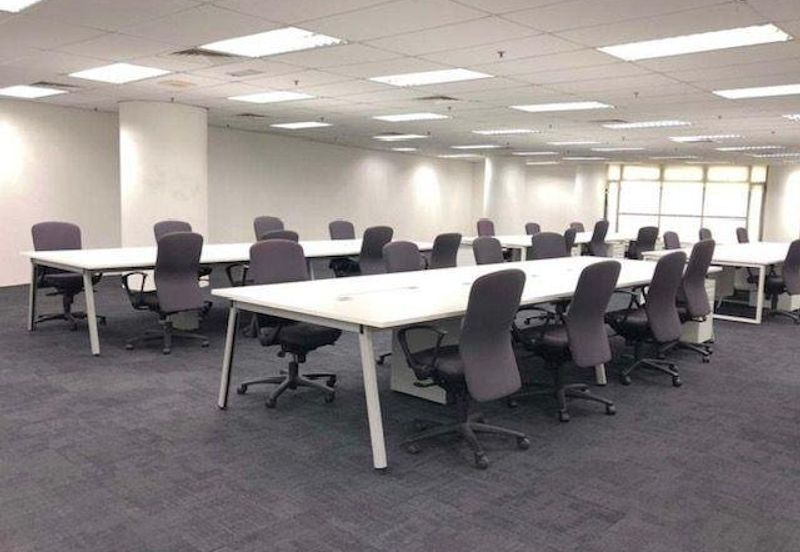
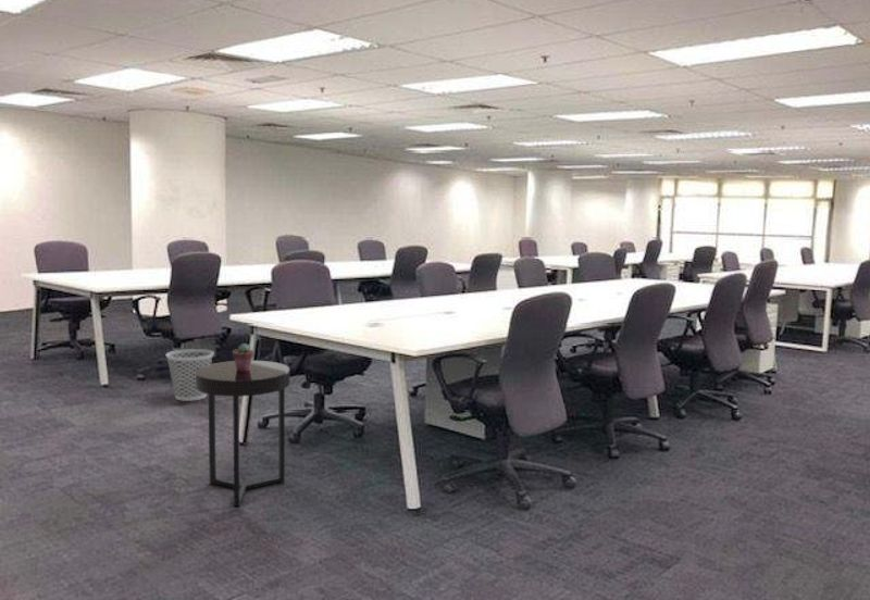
+ wastebasket [165,348,215,402]
+ potted succulent [232,342,254,372]
+ side table [195,360,290,508]
